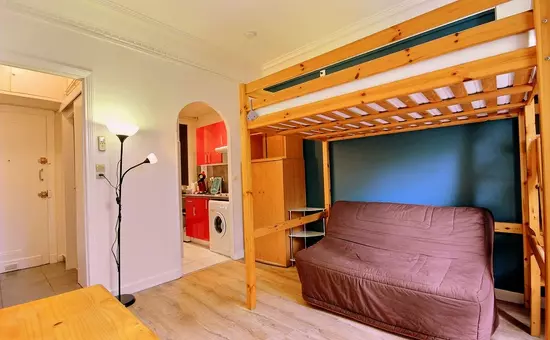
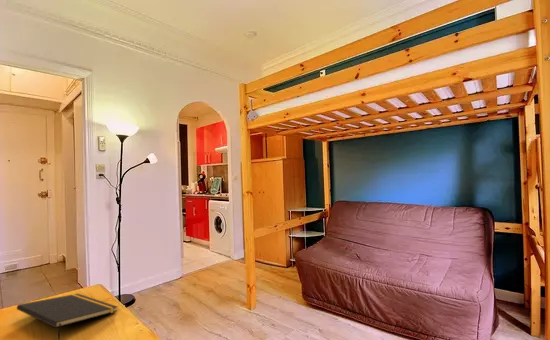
+ notepad [16,293,118,340]
